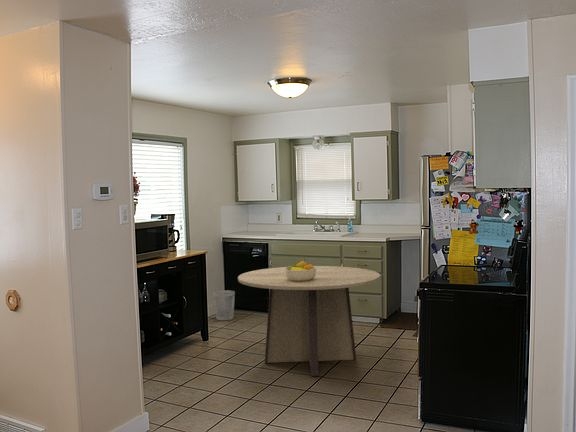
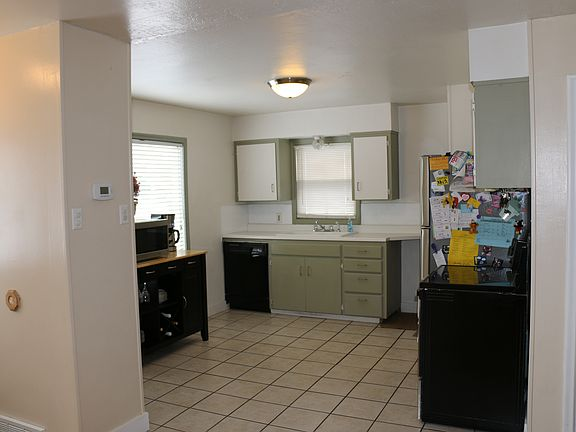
- wastebasket [212,289,236,321]
- fruit bowl [284,260,316,282]
- dining table [237,265,381,377]
